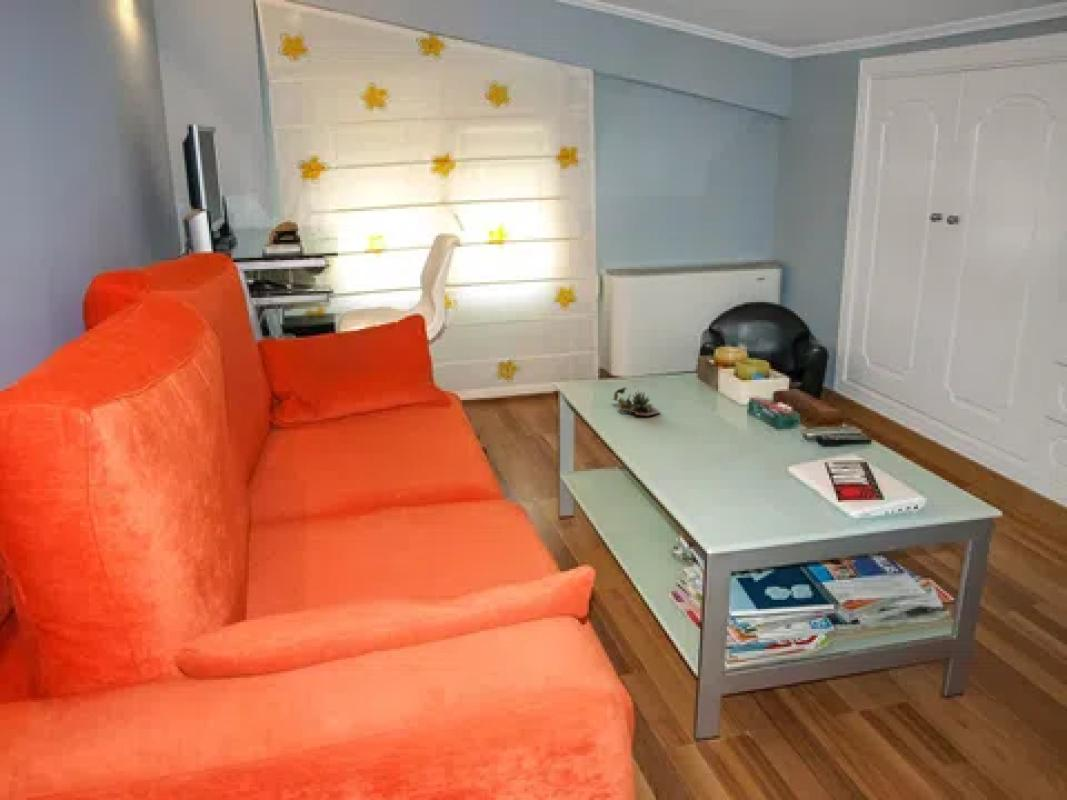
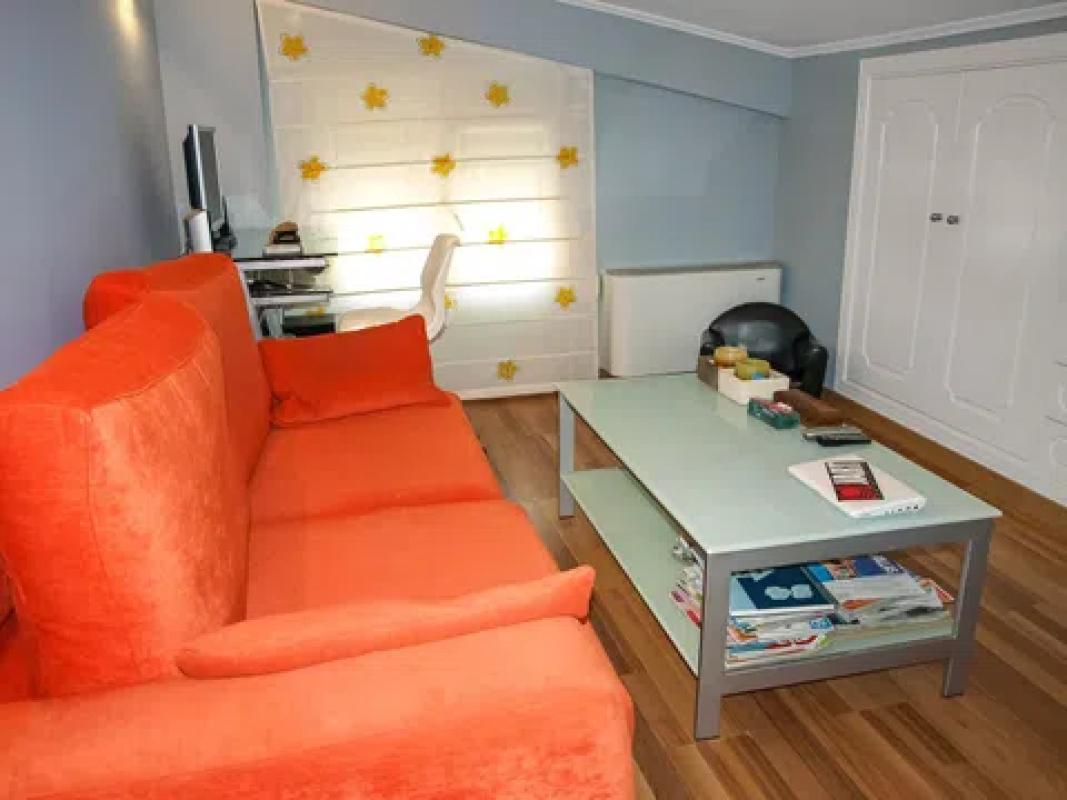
- succulent plant [612,385,661,417]
